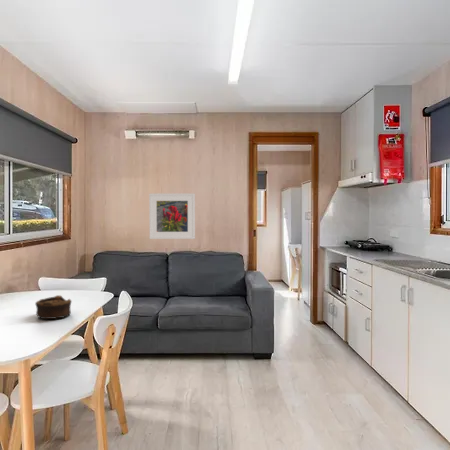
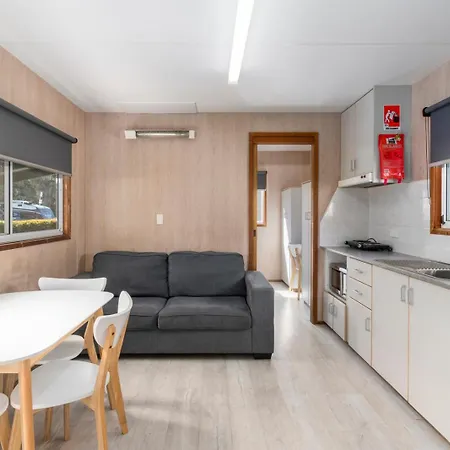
- bowl [34,294,73,320]
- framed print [148,193,196,240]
